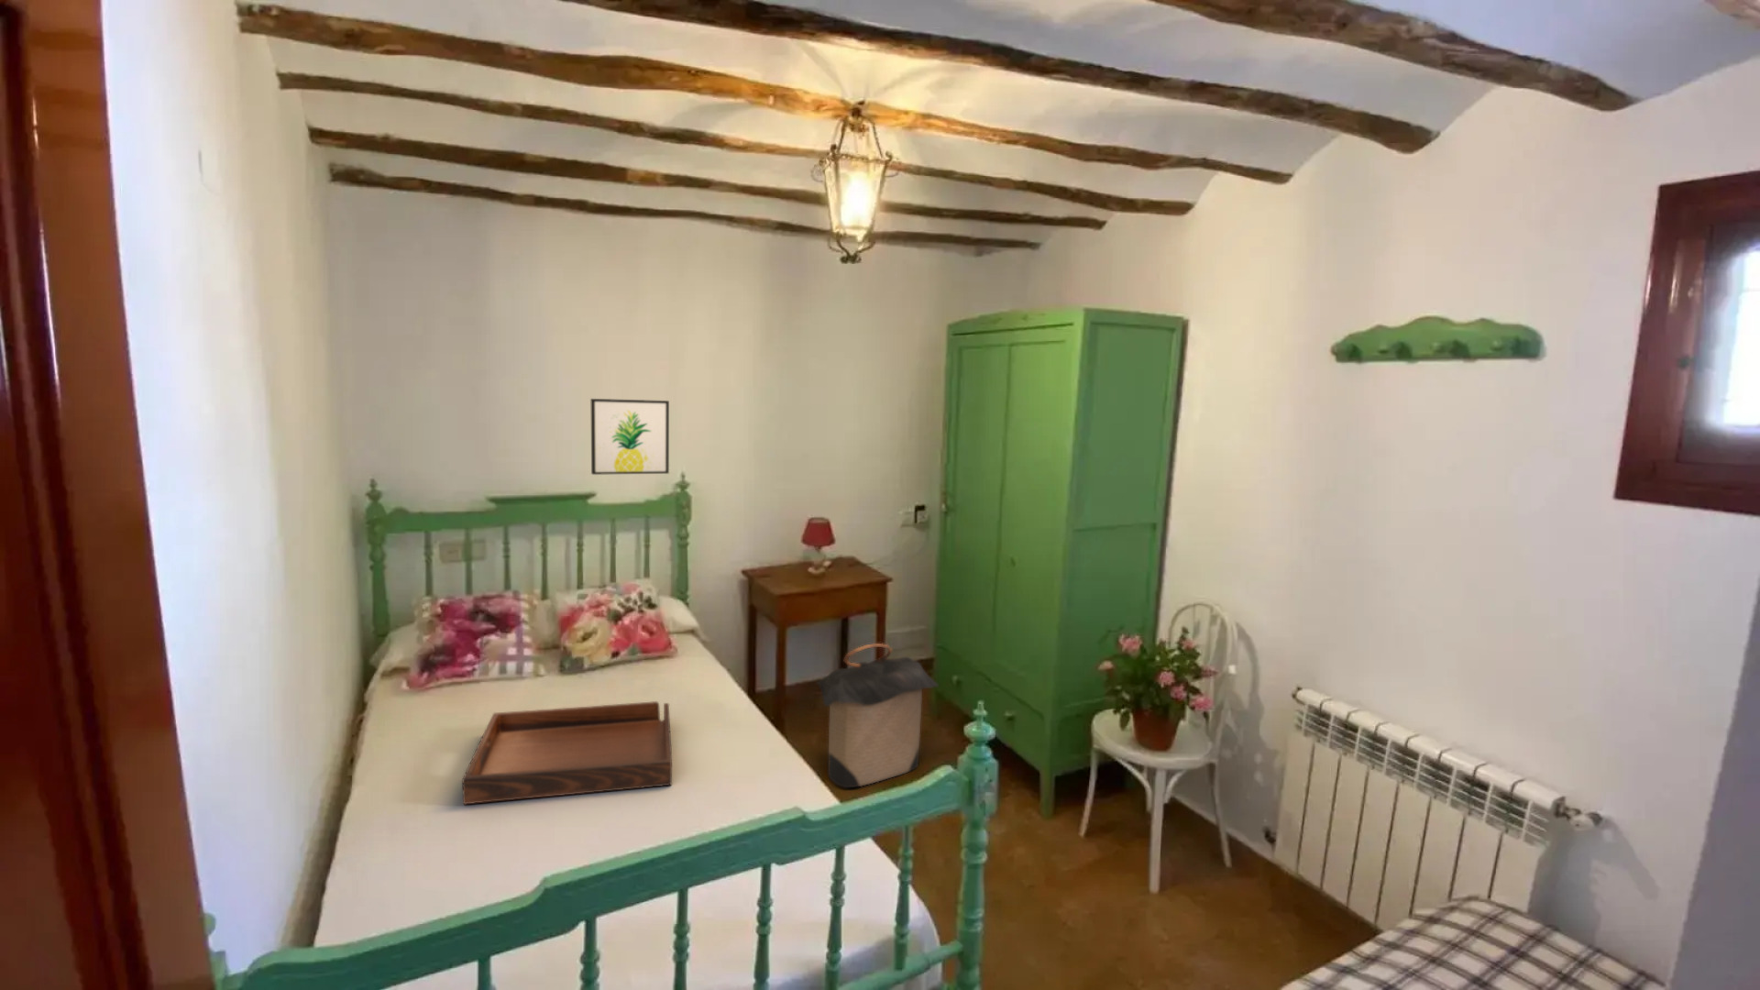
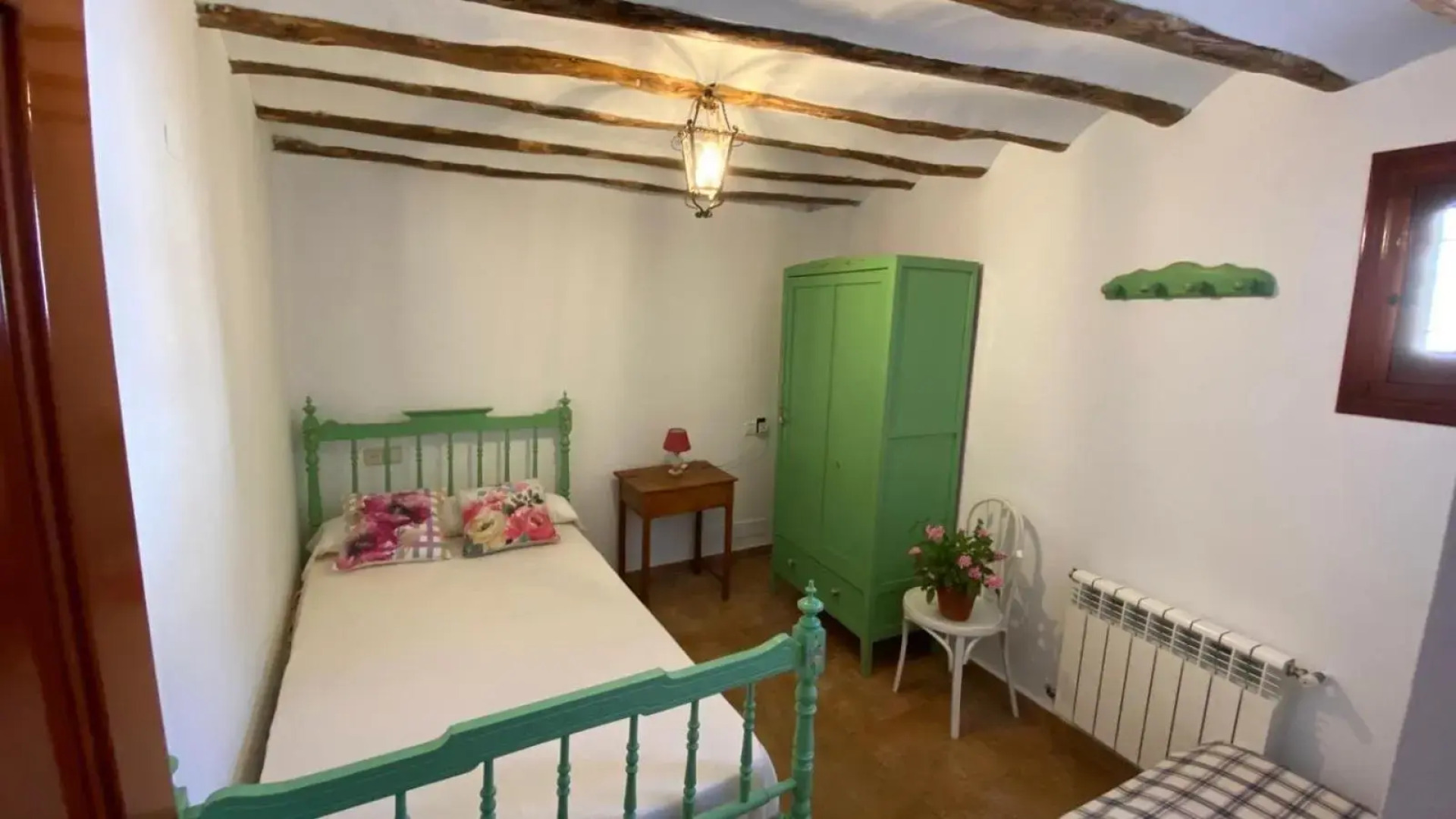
- laundry hamper [816,643,939,788]
- wall art [590,398,670,476]
- serving tray [461,700,673,805]
